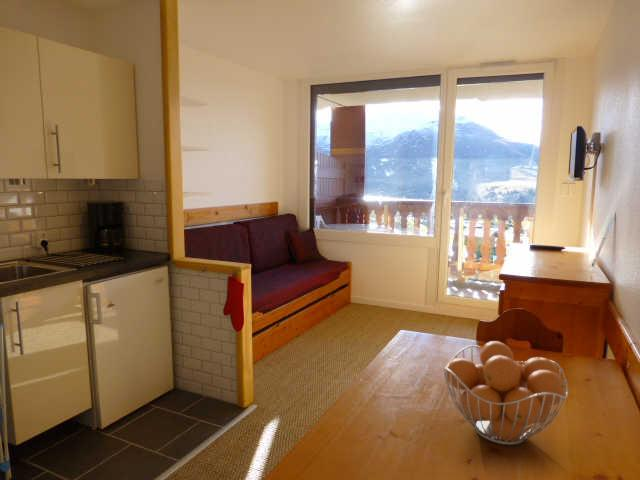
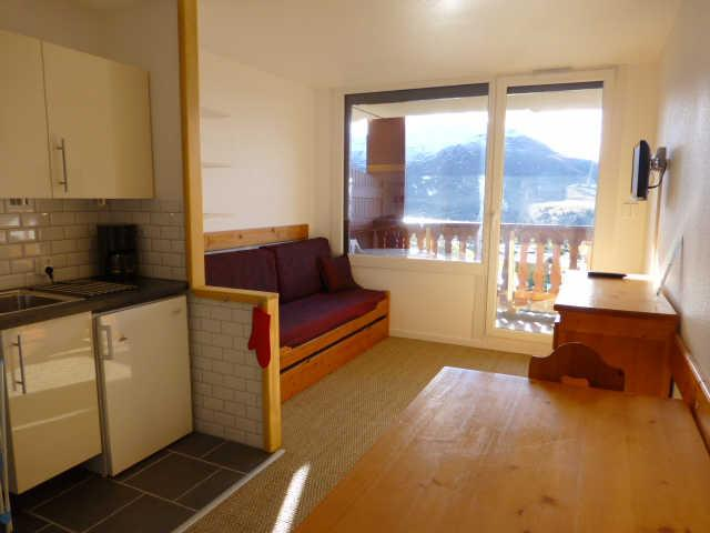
- fruit basket [442,340,569,446]
